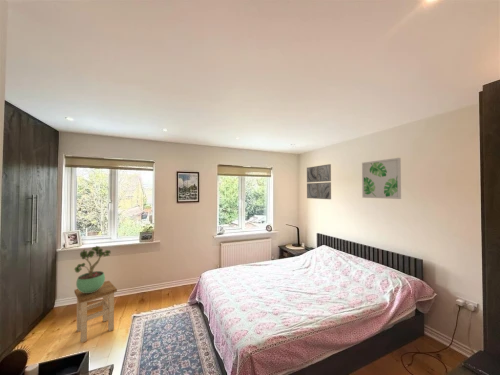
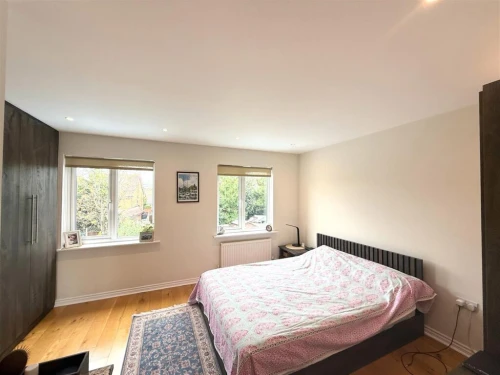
- potted plant [73,245,112,293]
- wall art [306,163,332,200]
- wall art [361,157,402,200]
- stool [73,280,118,344]
